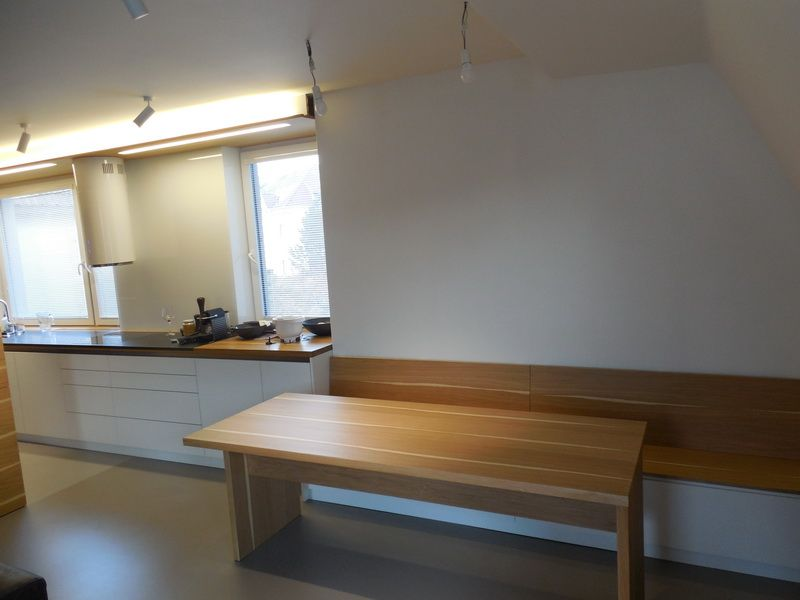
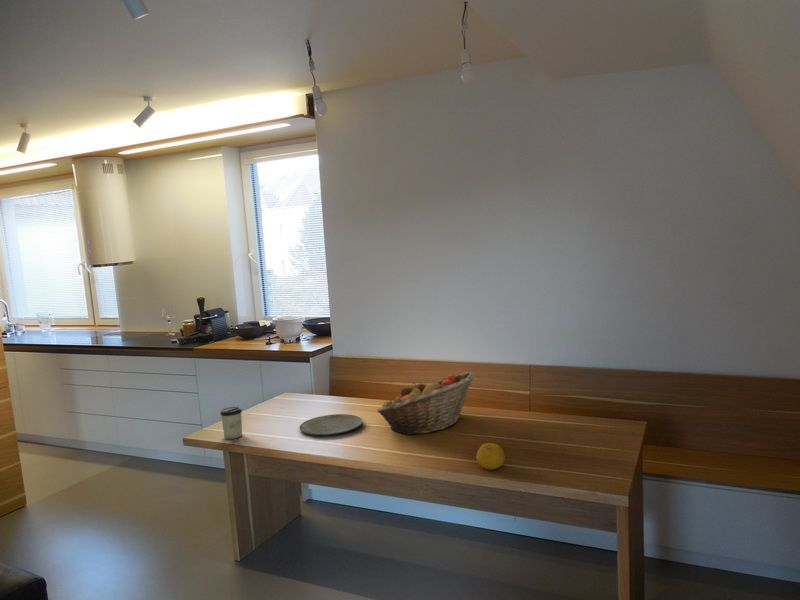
+ fruit basket [376,371,475,436]
+ cup [219,406,243,440]
+ fruit [475,442,506,471]
+ plate [299,413,363,436]
